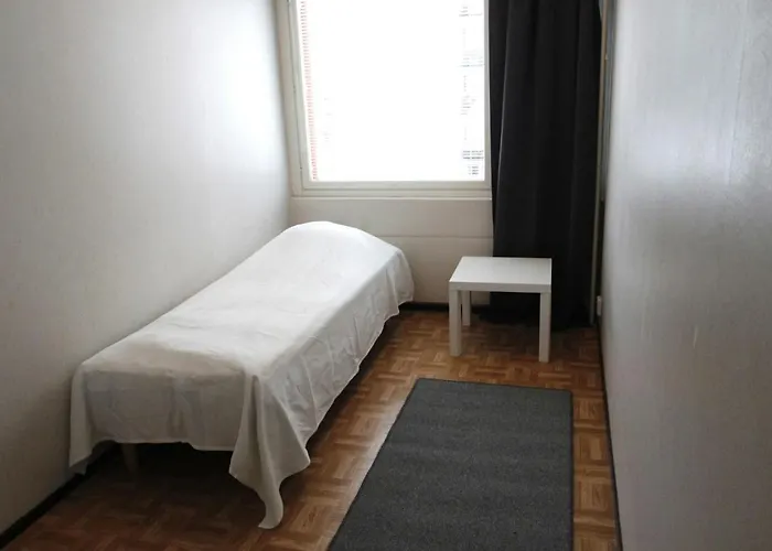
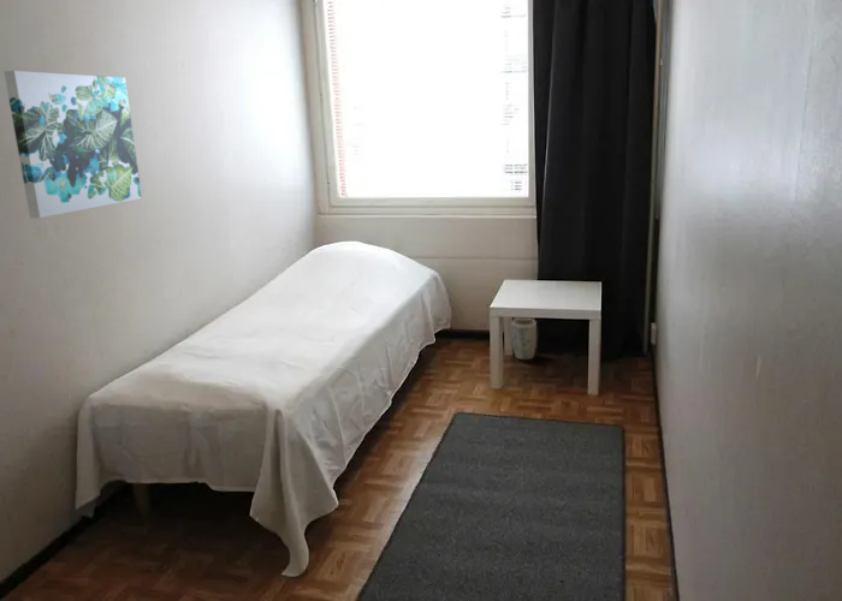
+ wall art [2,70,143,219]
+ plant pot [510,317,538,361]
